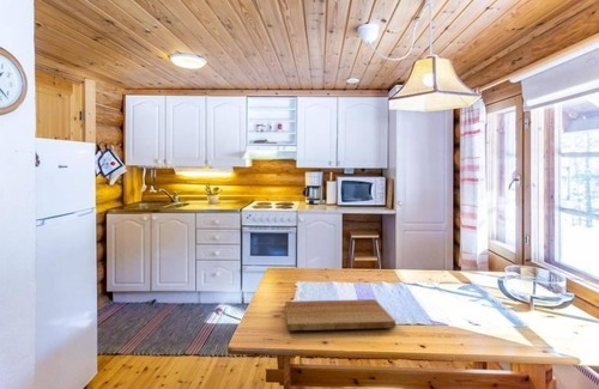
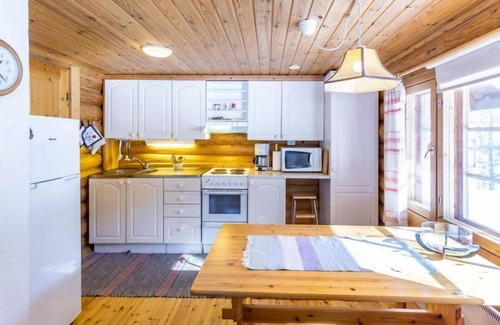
- cutting board [284,298,397,332]
